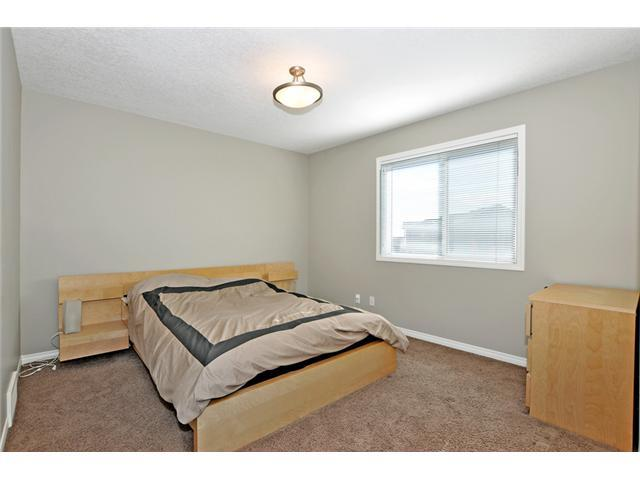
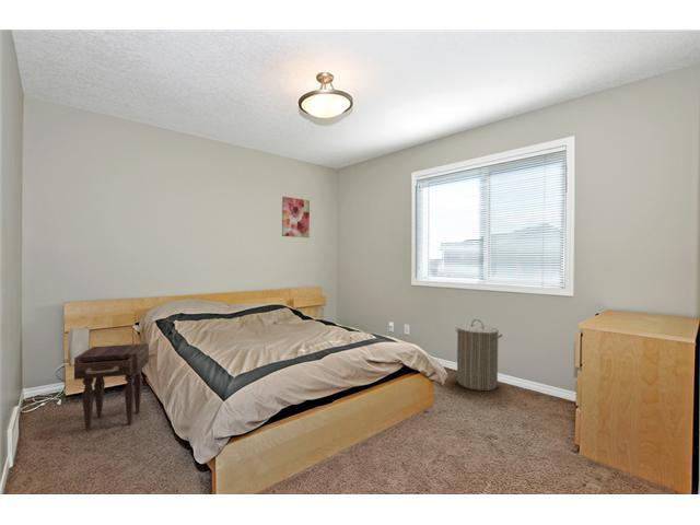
+ nightstand [73,342,150,431]
+ laundry hamper [454,318,503,392]
+ wall art [281,196,311,238]
